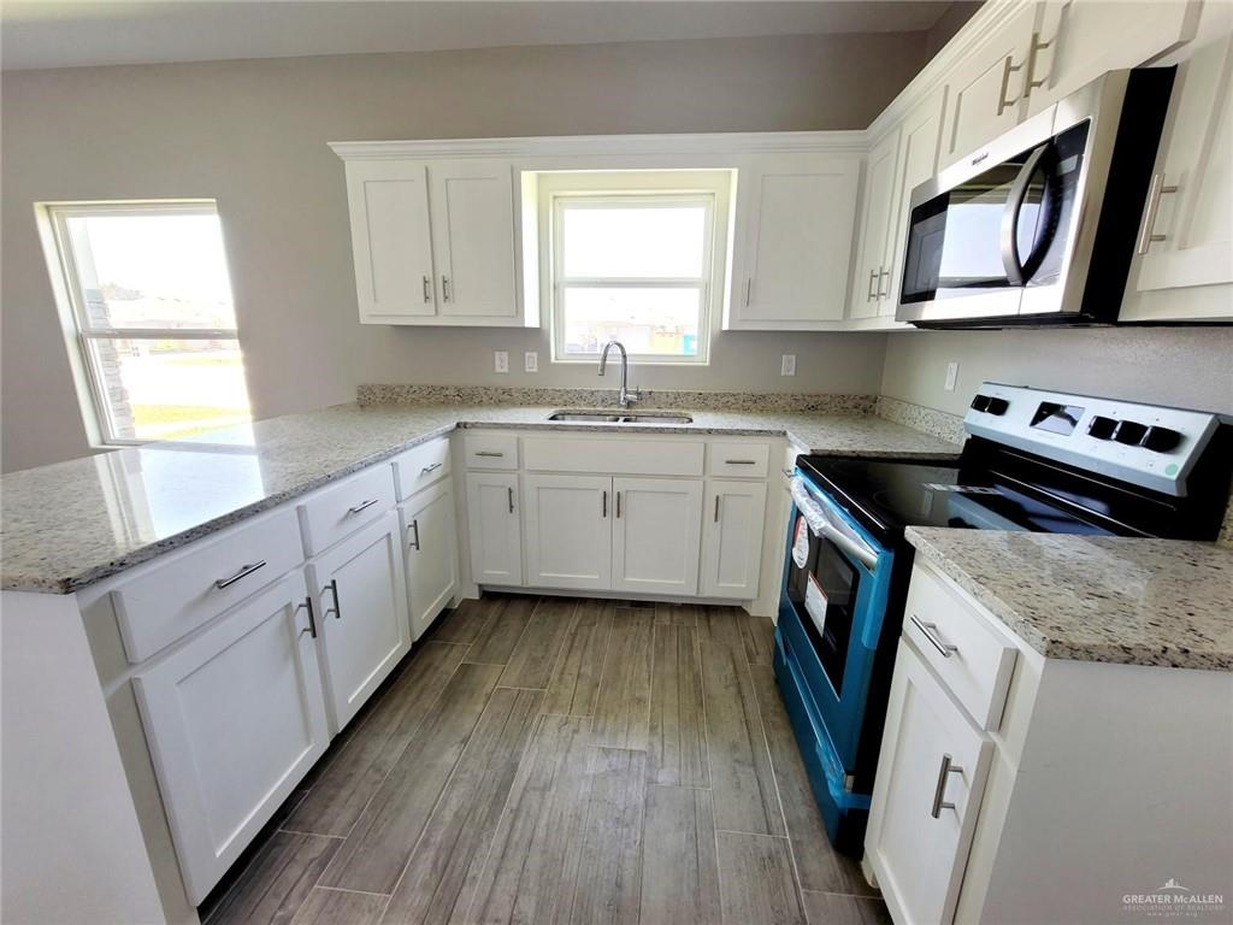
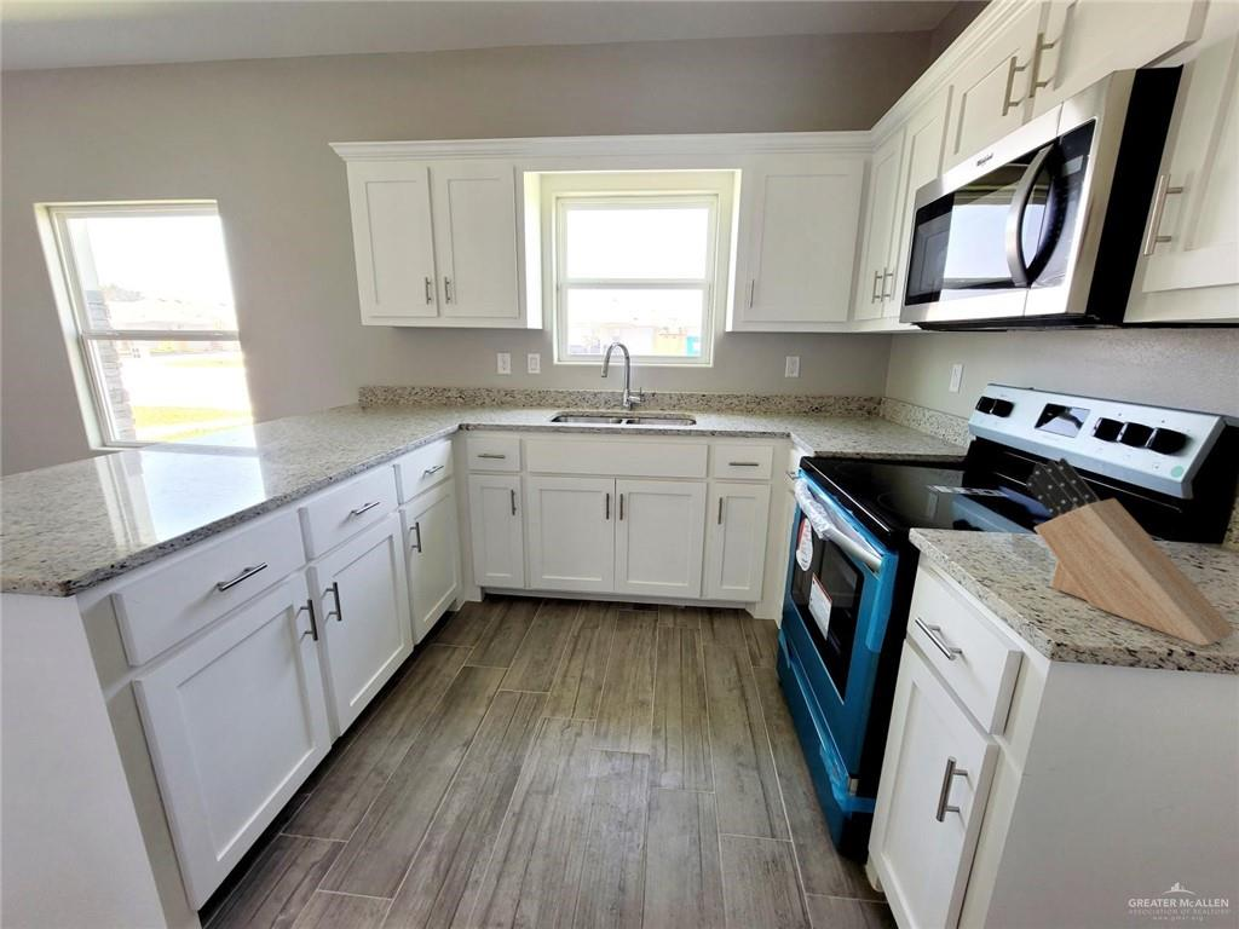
+ knife block [1025,456,1235,647]
